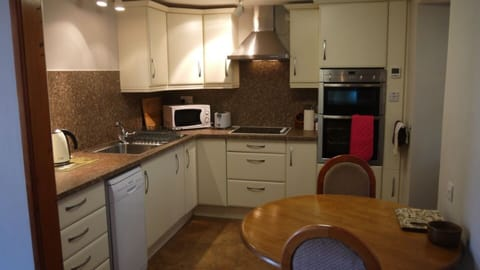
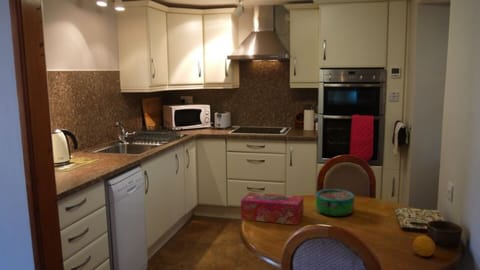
+ decorative bowl [315,188,355,218]
+ tissue box [240,192,304,226]
+ fruit [412,235,436,257]
